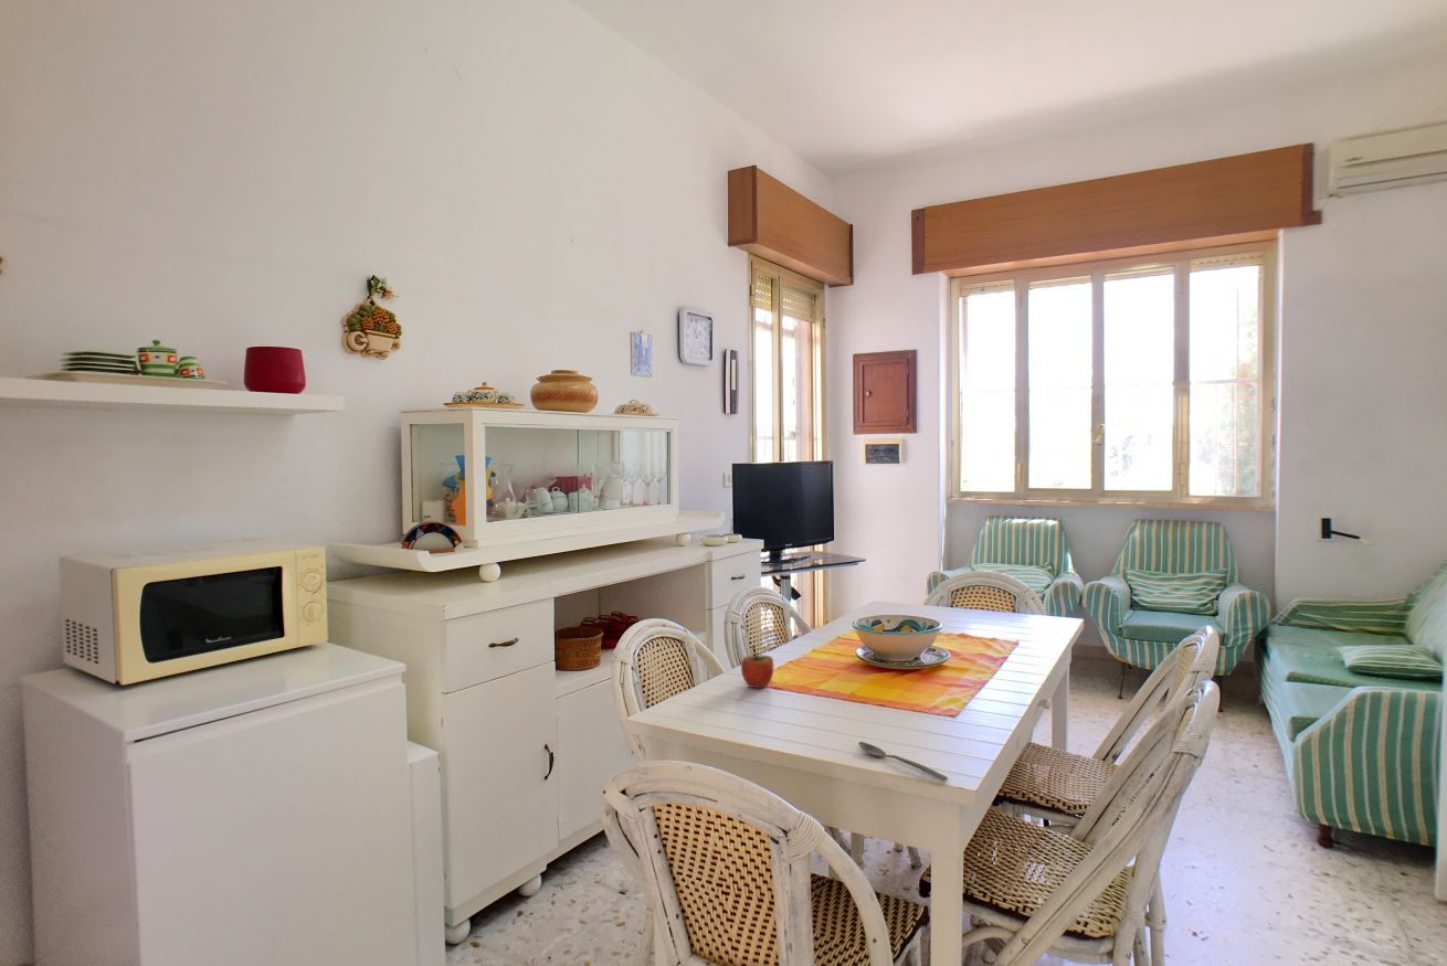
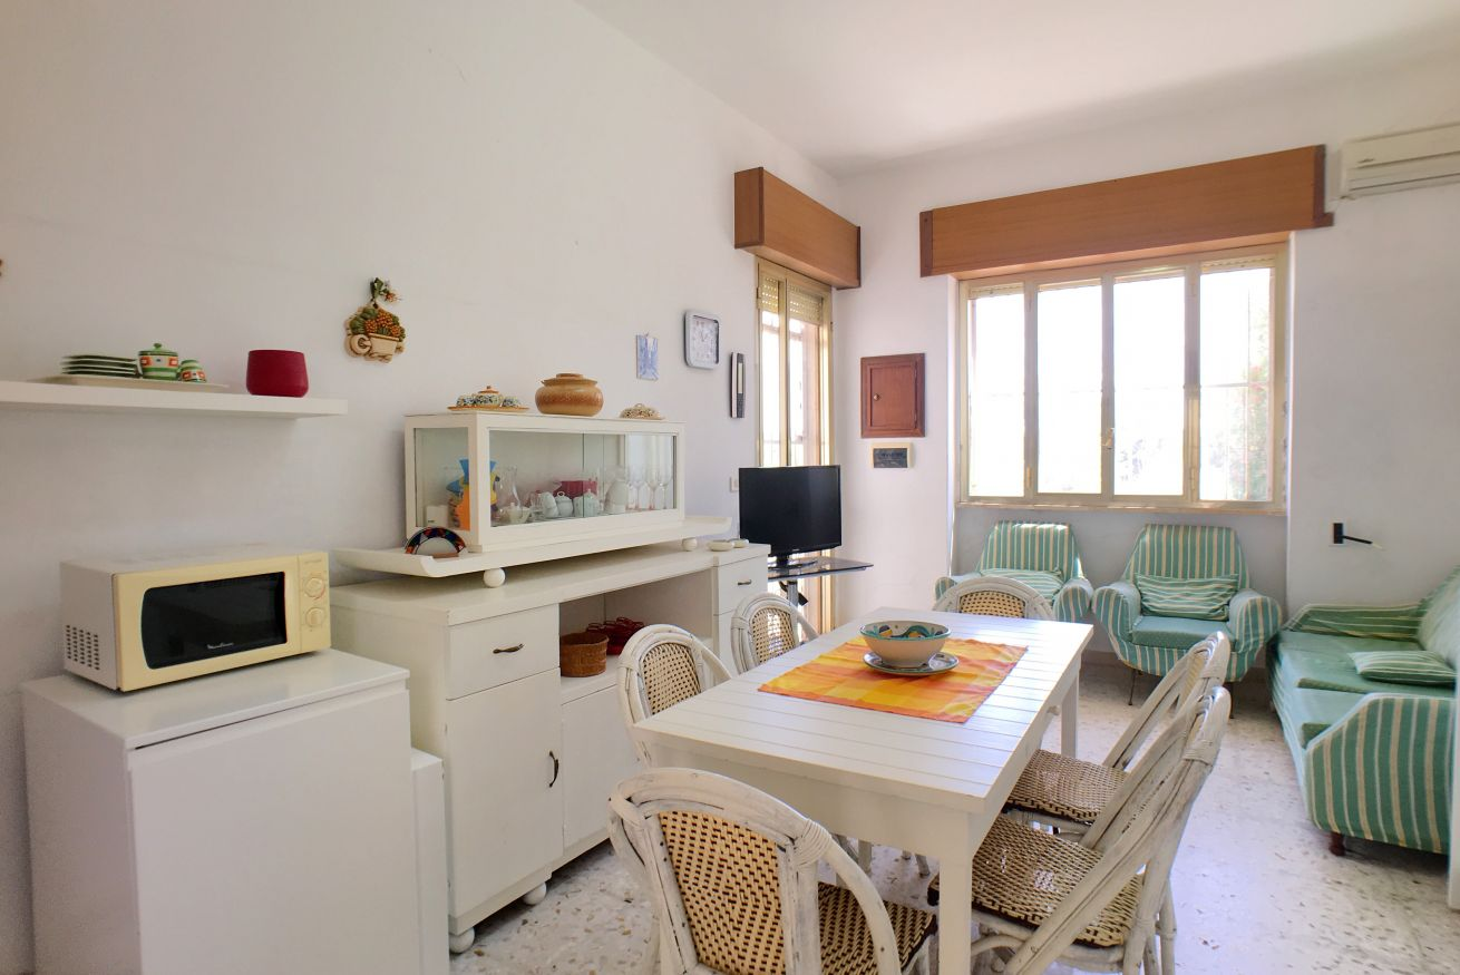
- apple [740,644,774,689]
- spoon [857,741,949,782]
